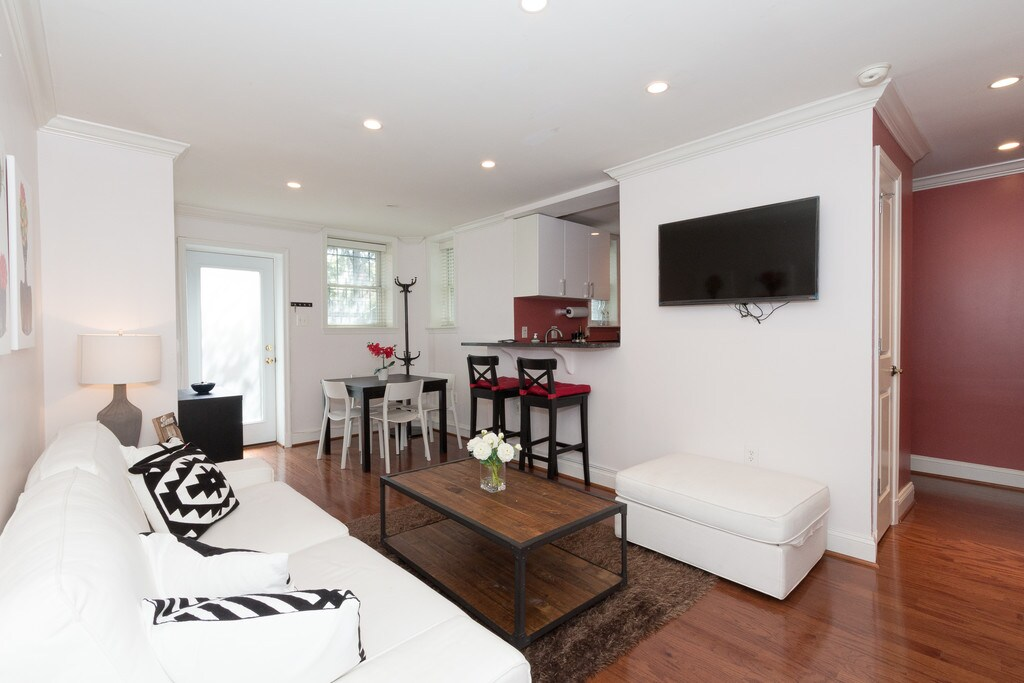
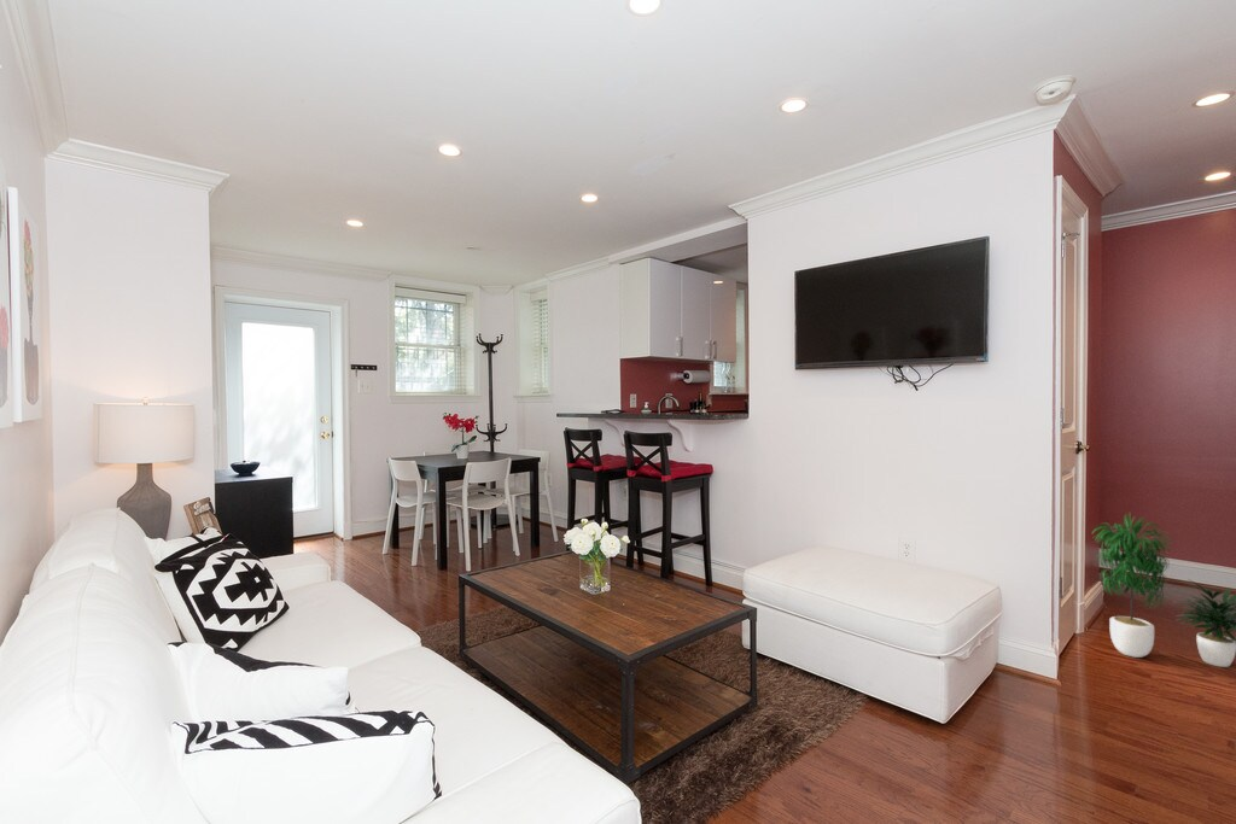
+ potted plant [1091,513,1236,668]
